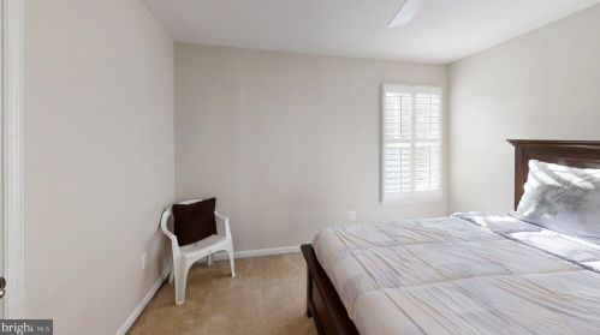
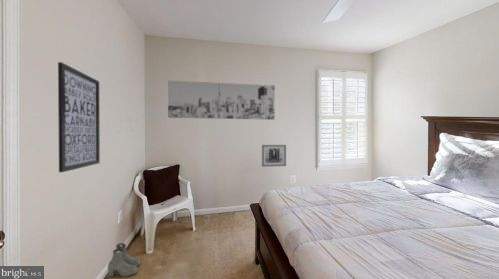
+ boots [107,242,141,278]
+ wall art [167,79,276,121]
+ wall art [57,61,101,173]
+ wall art [261,144,287,168]
